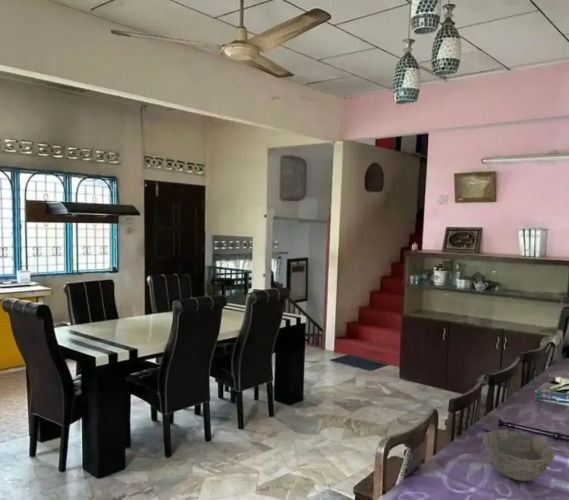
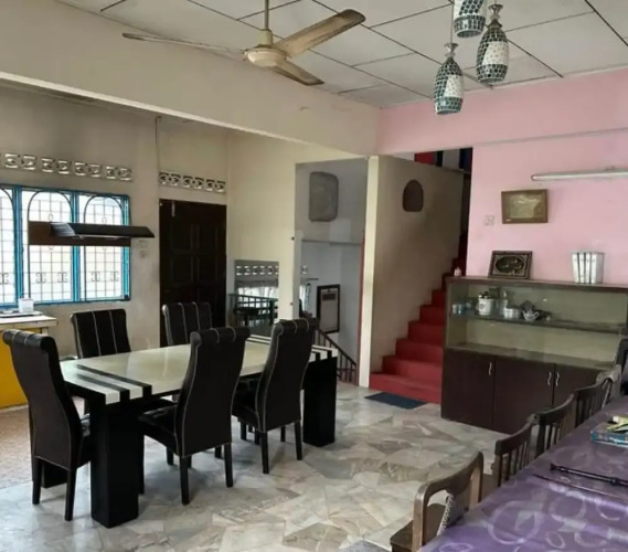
- bowl [482,429,556,482]
